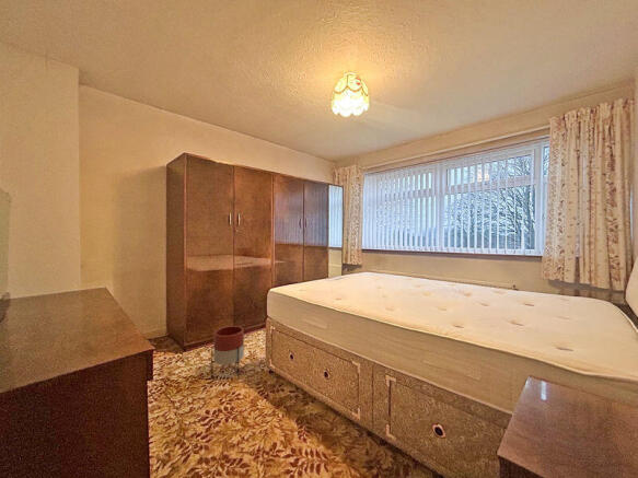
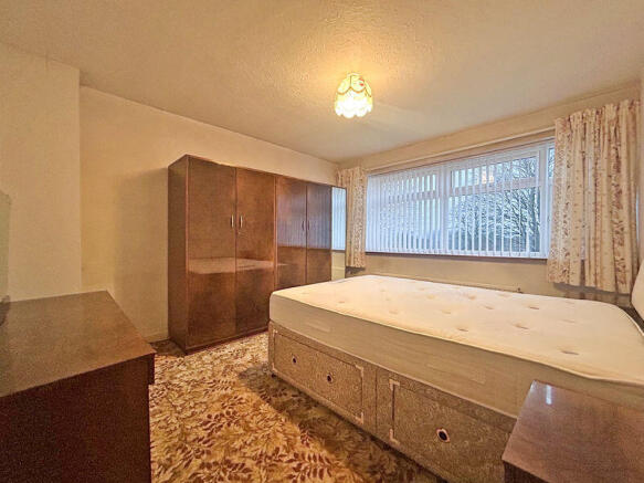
- planter [210,325,245,380]
